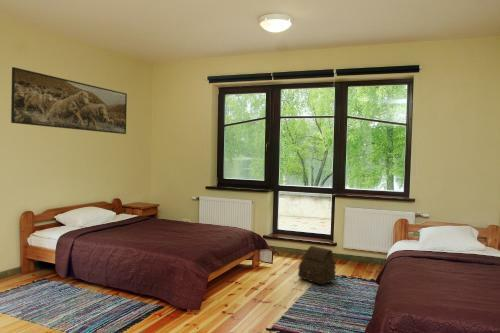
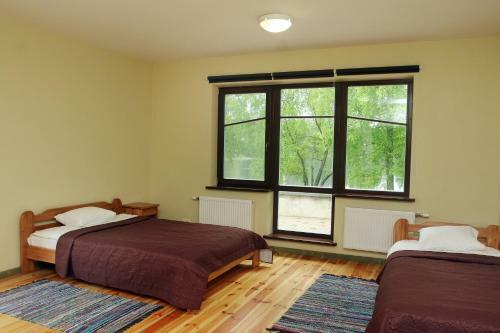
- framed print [10,66,128,135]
- satchel [297,245,337,286]
